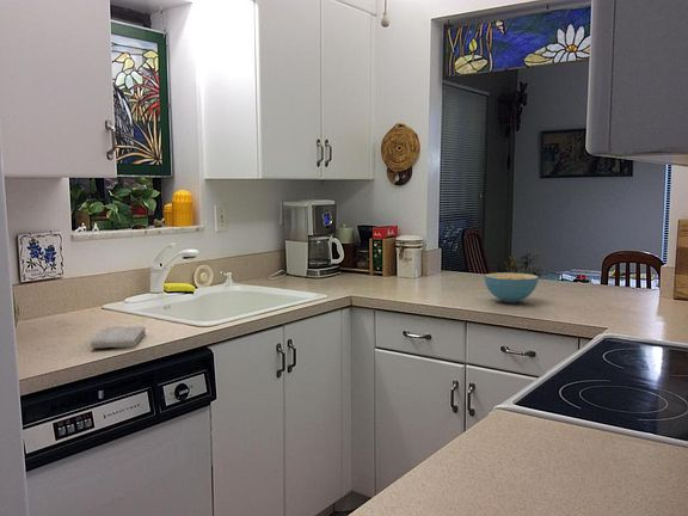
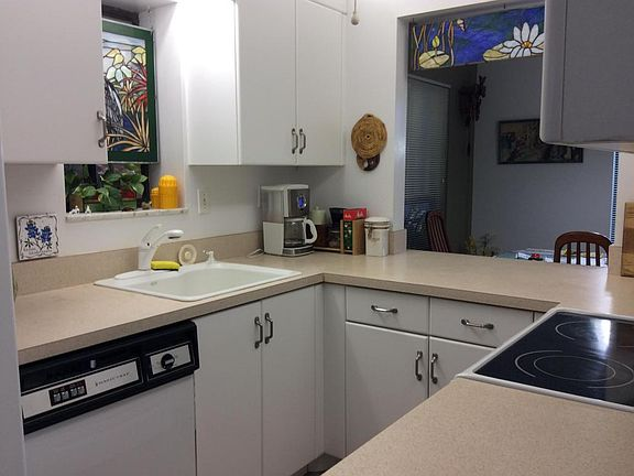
- cereal bowl [484,271,540,303]
- washcloth [90,325,147,349]
